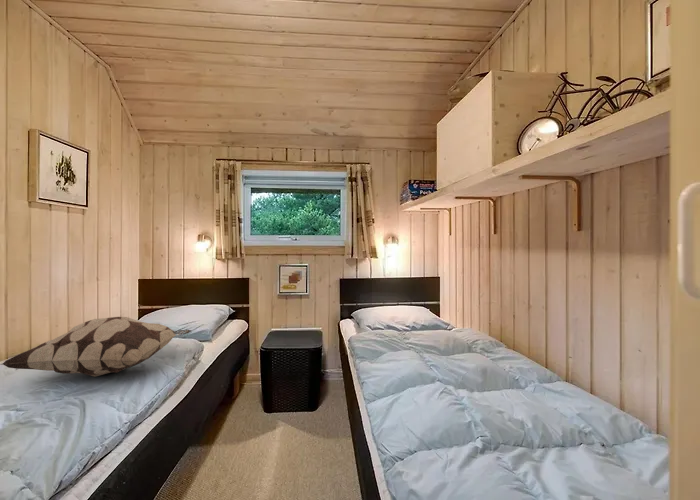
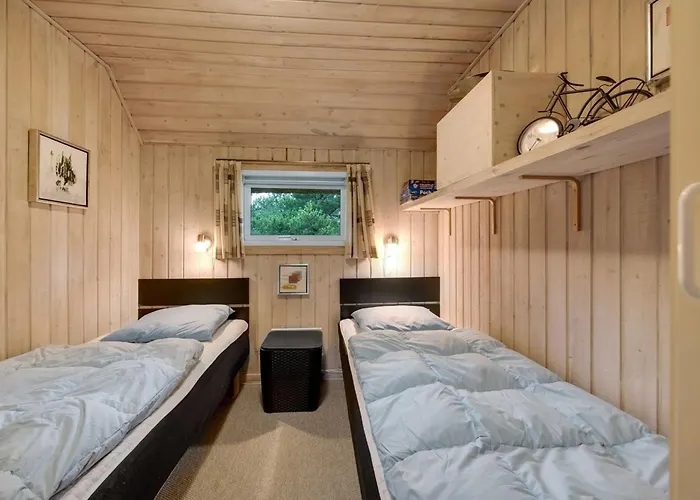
- decorative pillow [0,316,192,378]
